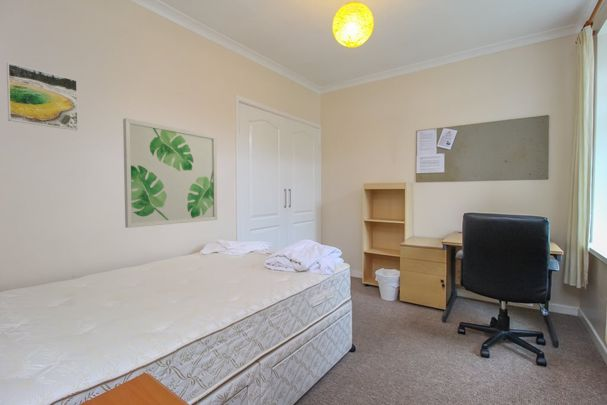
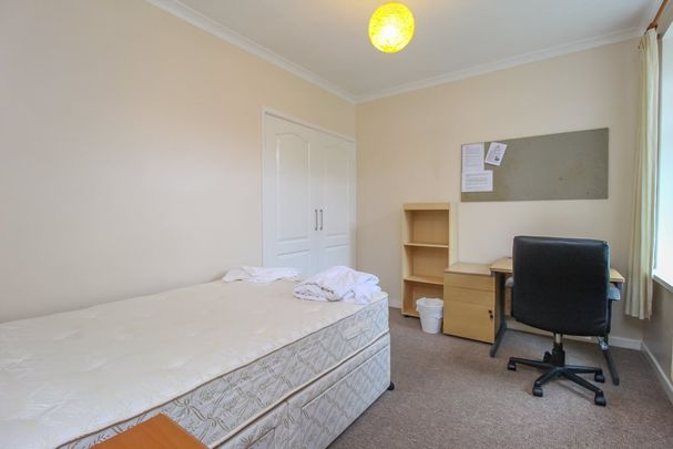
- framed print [6,62,79,131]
- wall art [122,117,218,229]
